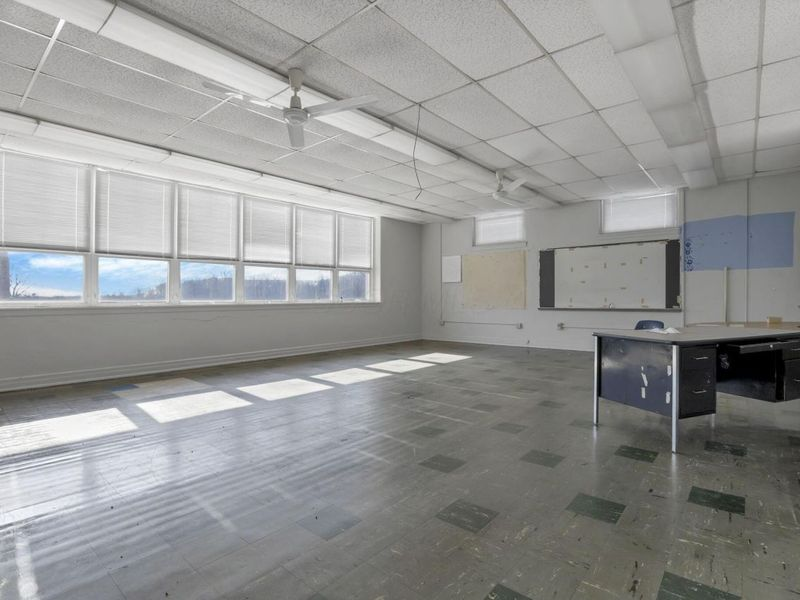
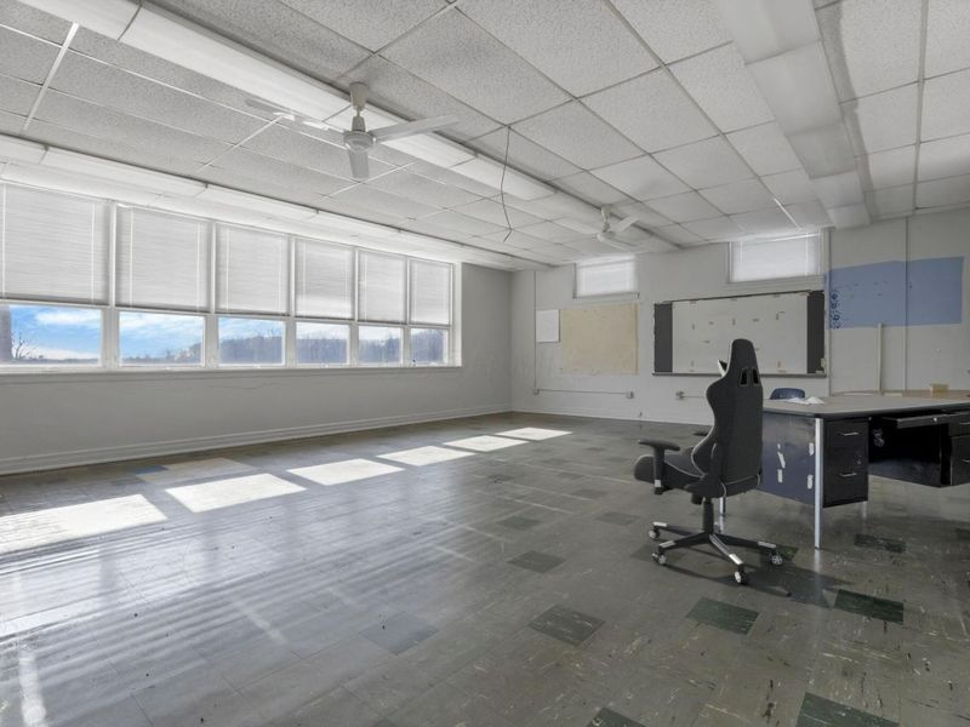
+ chair [632,337,784,584]
